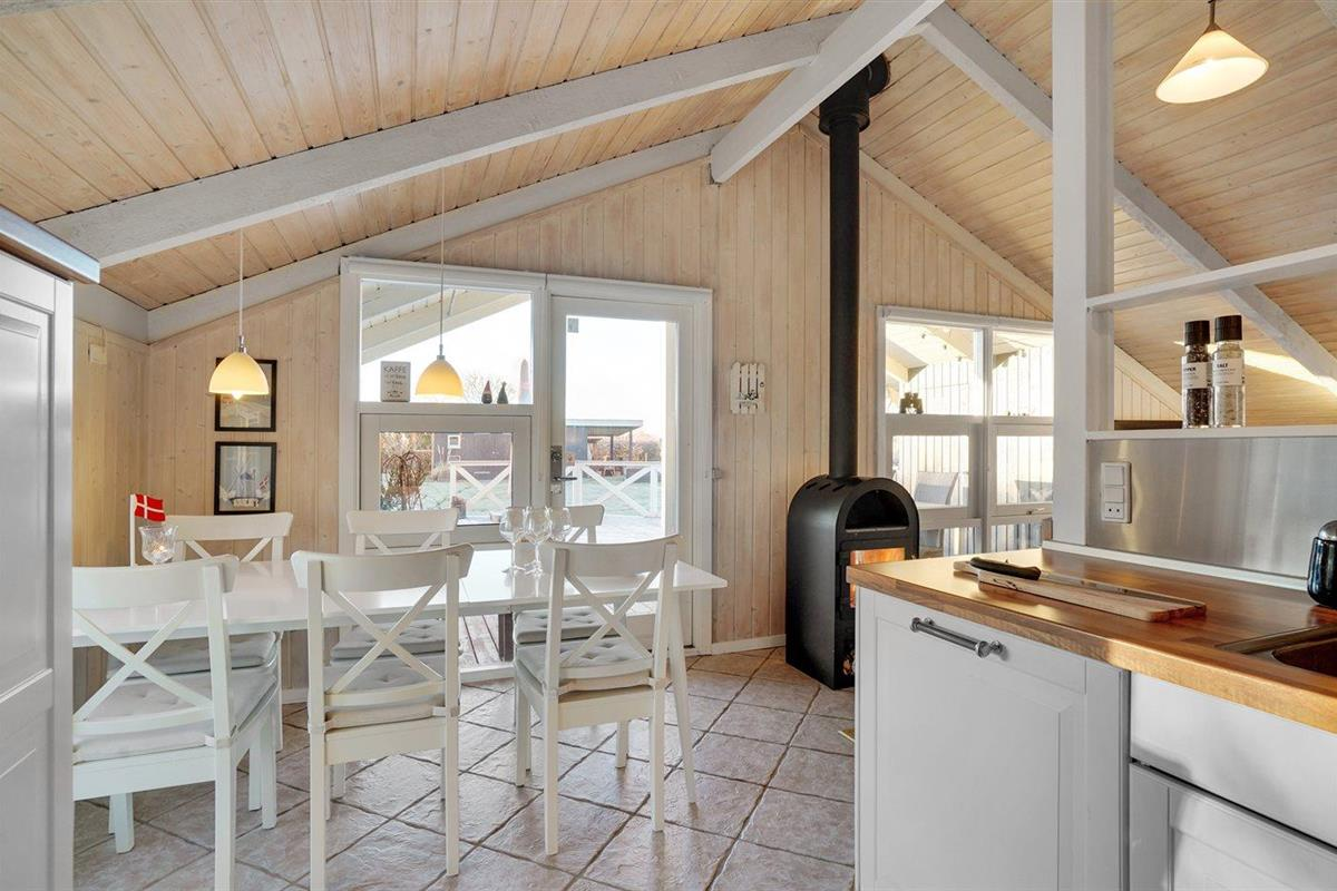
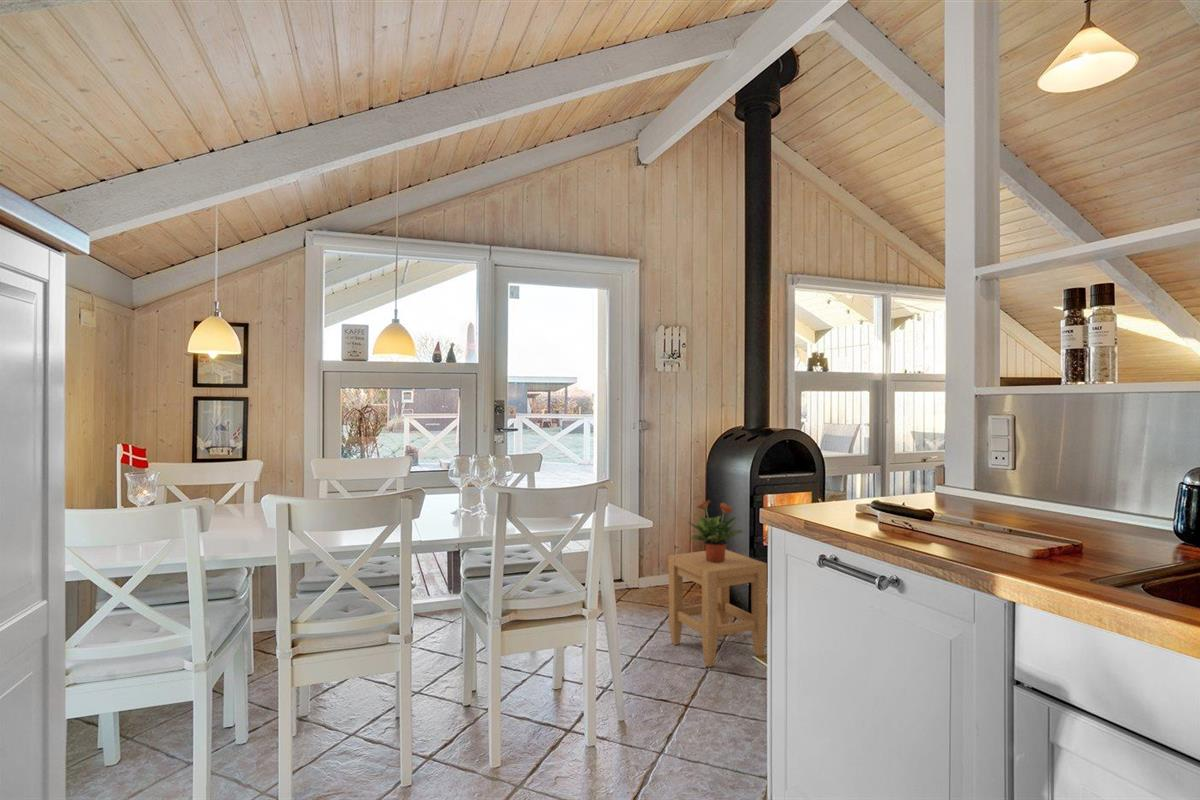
+ stool [667,549,768,668]
+ potted plant [687,499,744,563]
